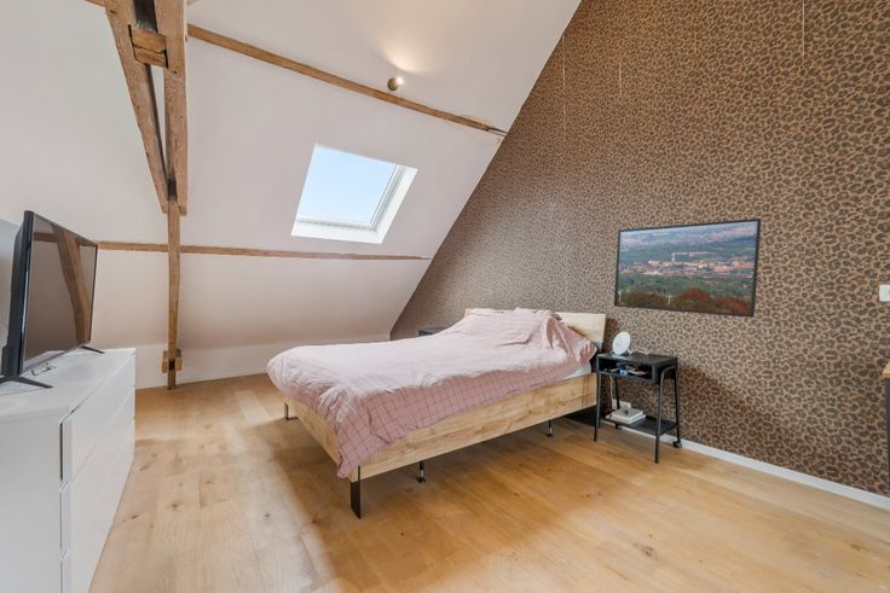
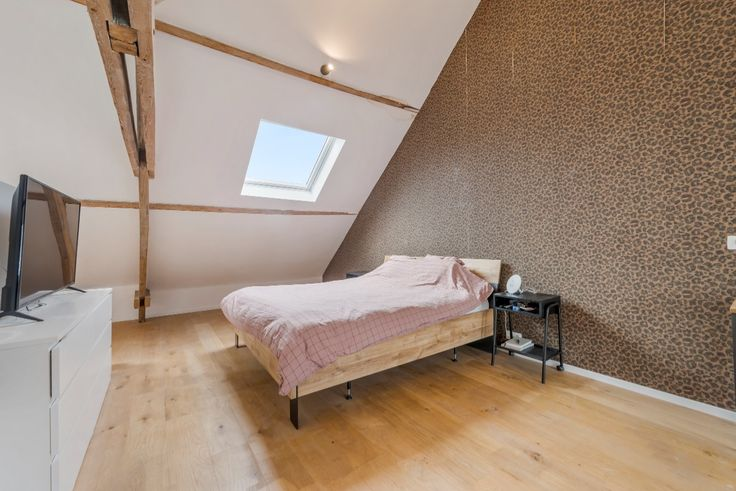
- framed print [613,217,763,319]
